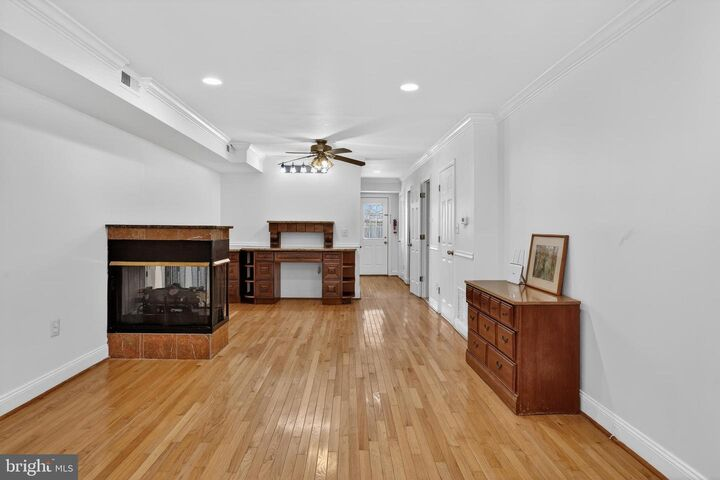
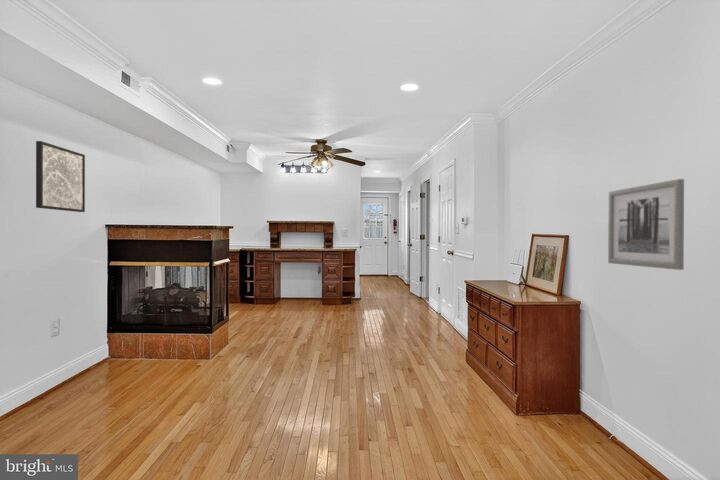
+ wall art [607,178,685,271]
+ wall art [35,140,86,213]
